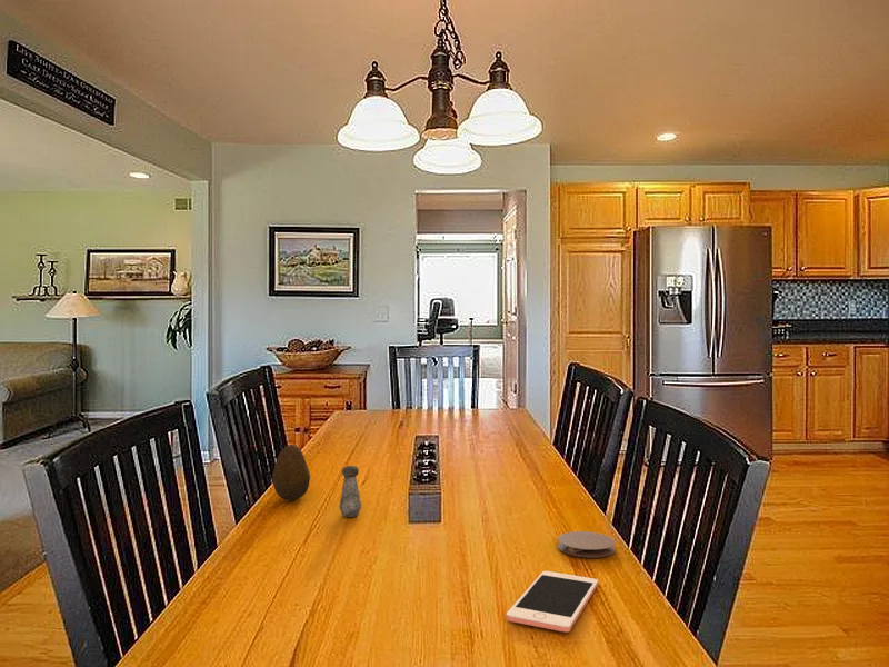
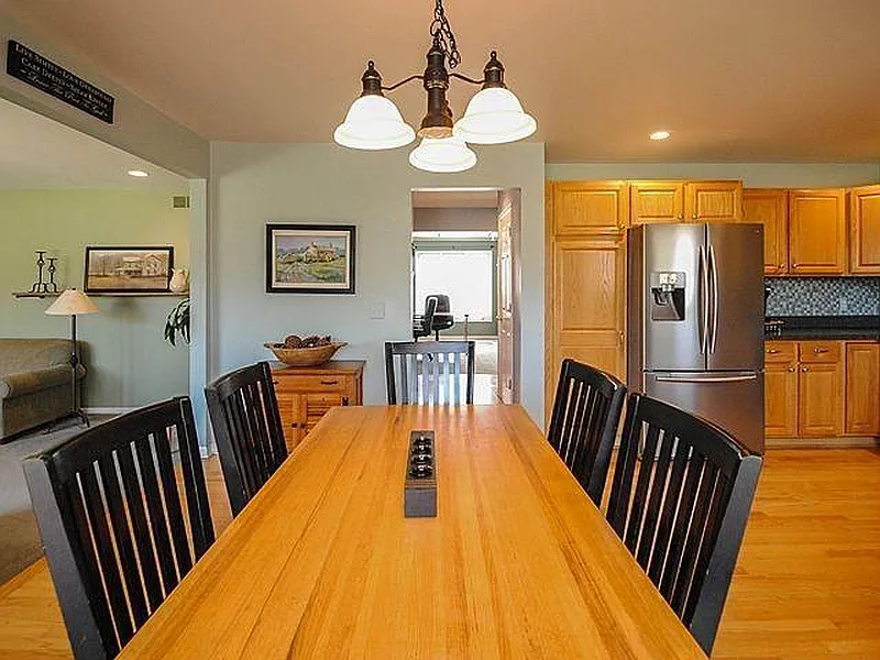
- coaster [557,530,617,559]
- salt shaker [339,465,362,518]
- cell phone [506,570,599,634]
- fruit [271,444,311,501]
